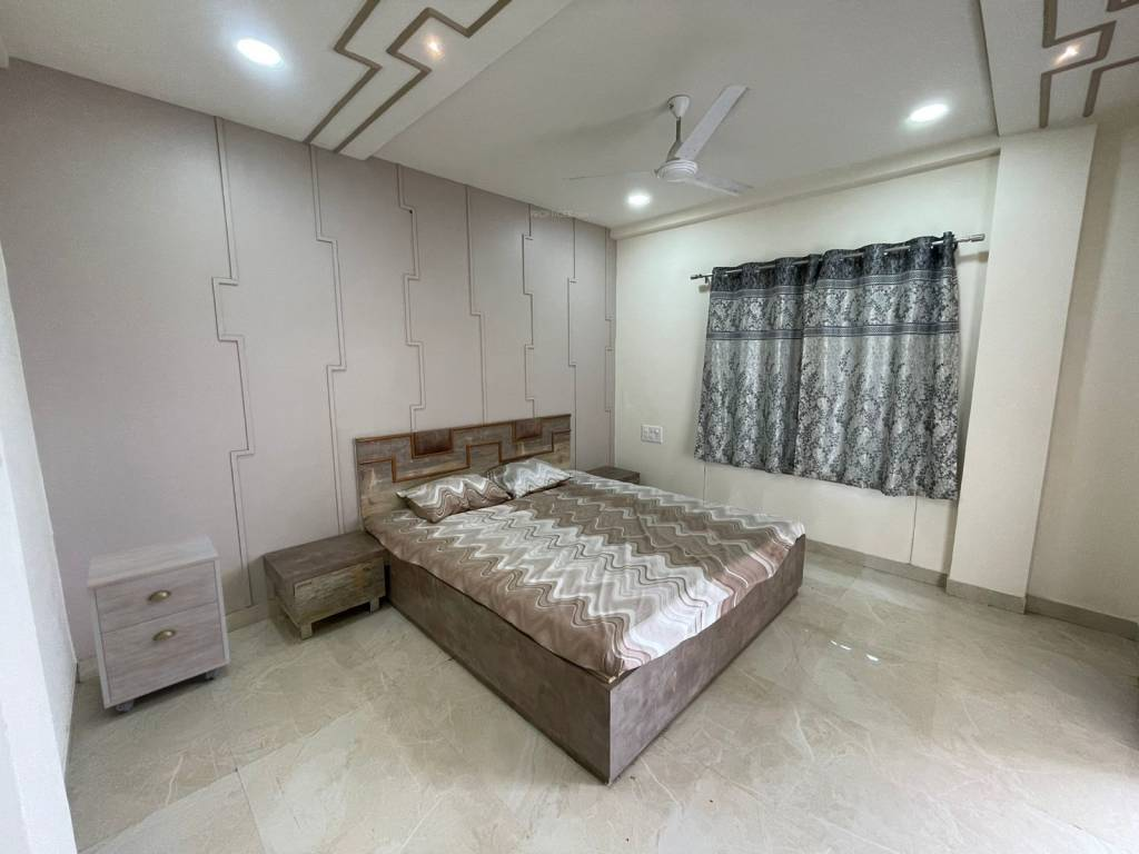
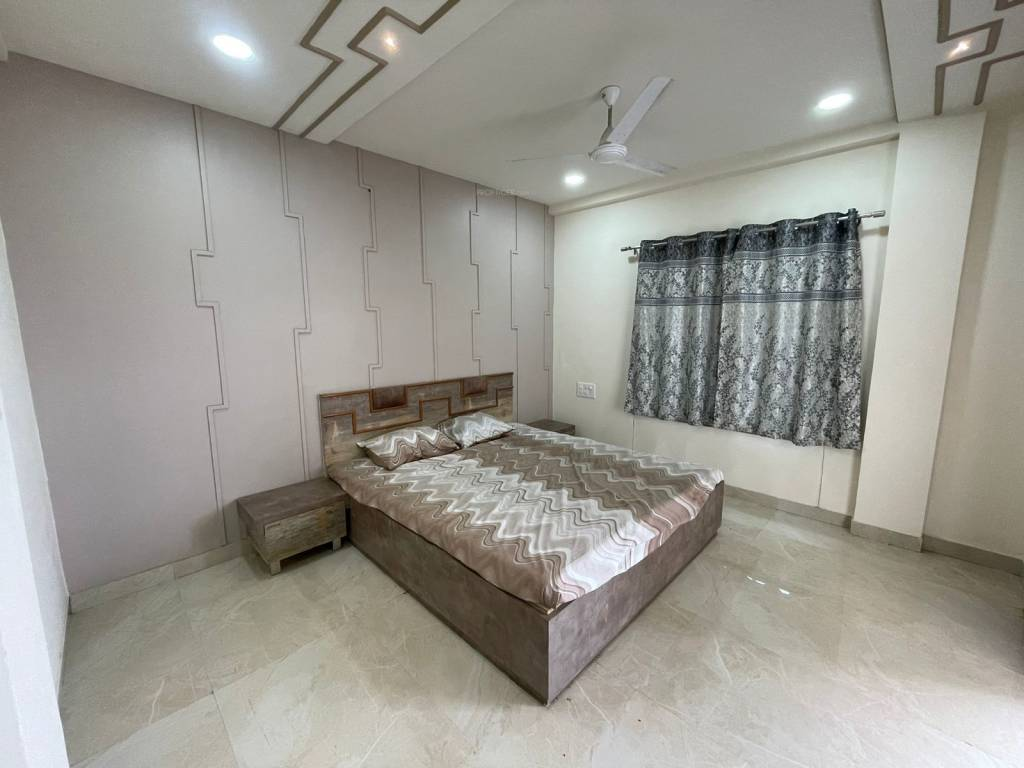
- cabinet [86,533,231,713]
